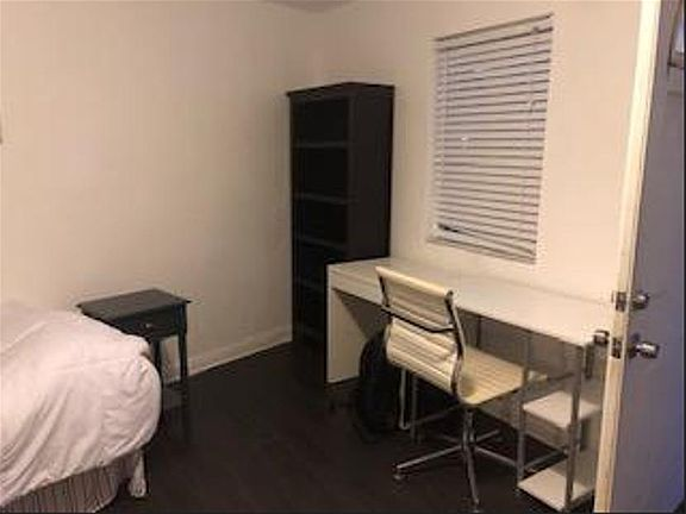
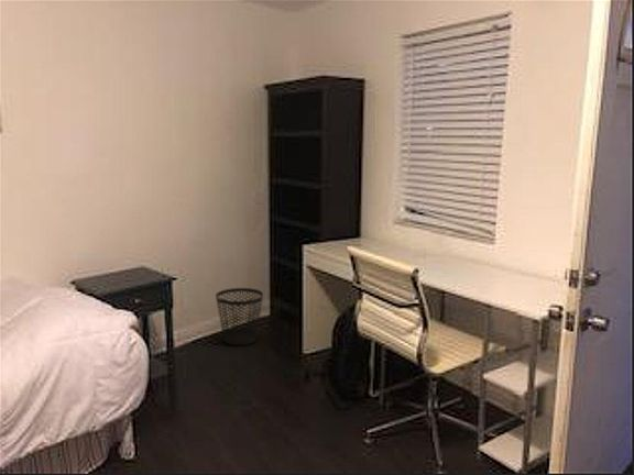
+ wastebasket [215,287,264,346]
